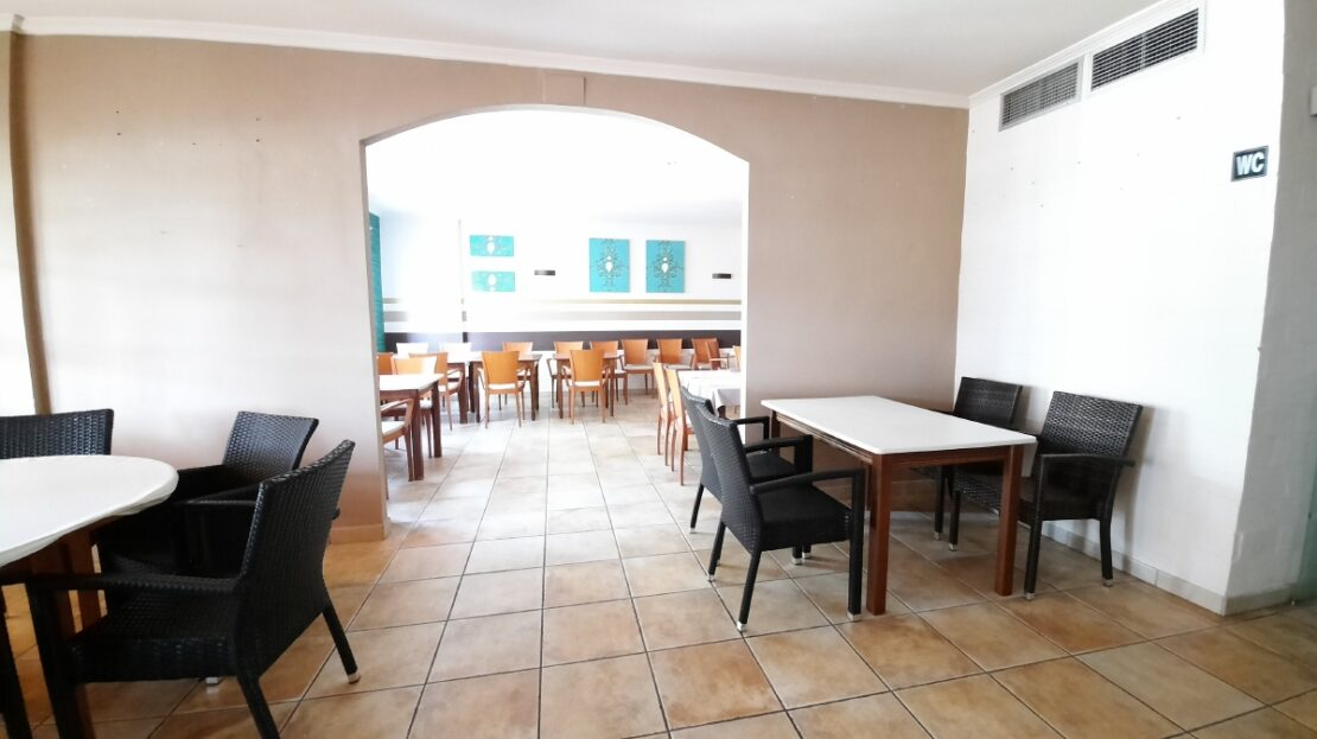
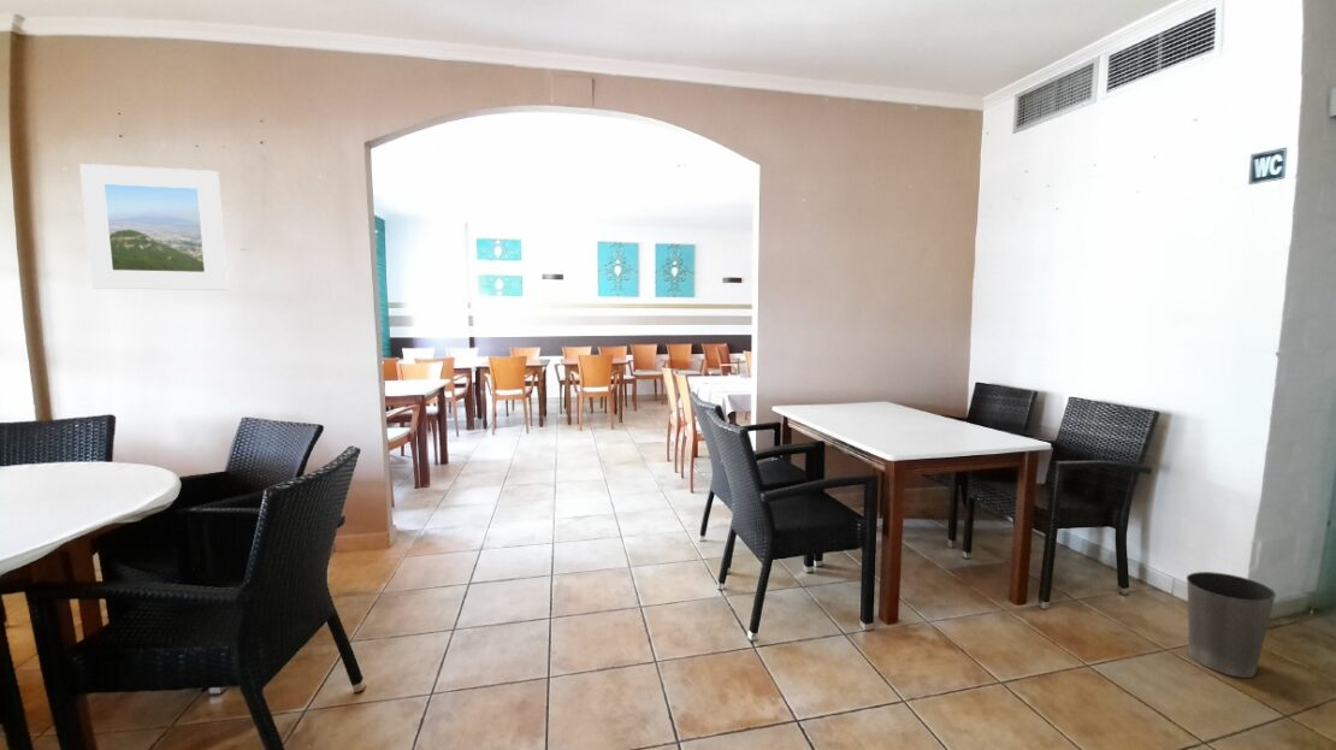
+ waste basket [1186,571,1277,679]
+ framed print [78,163,229,291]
